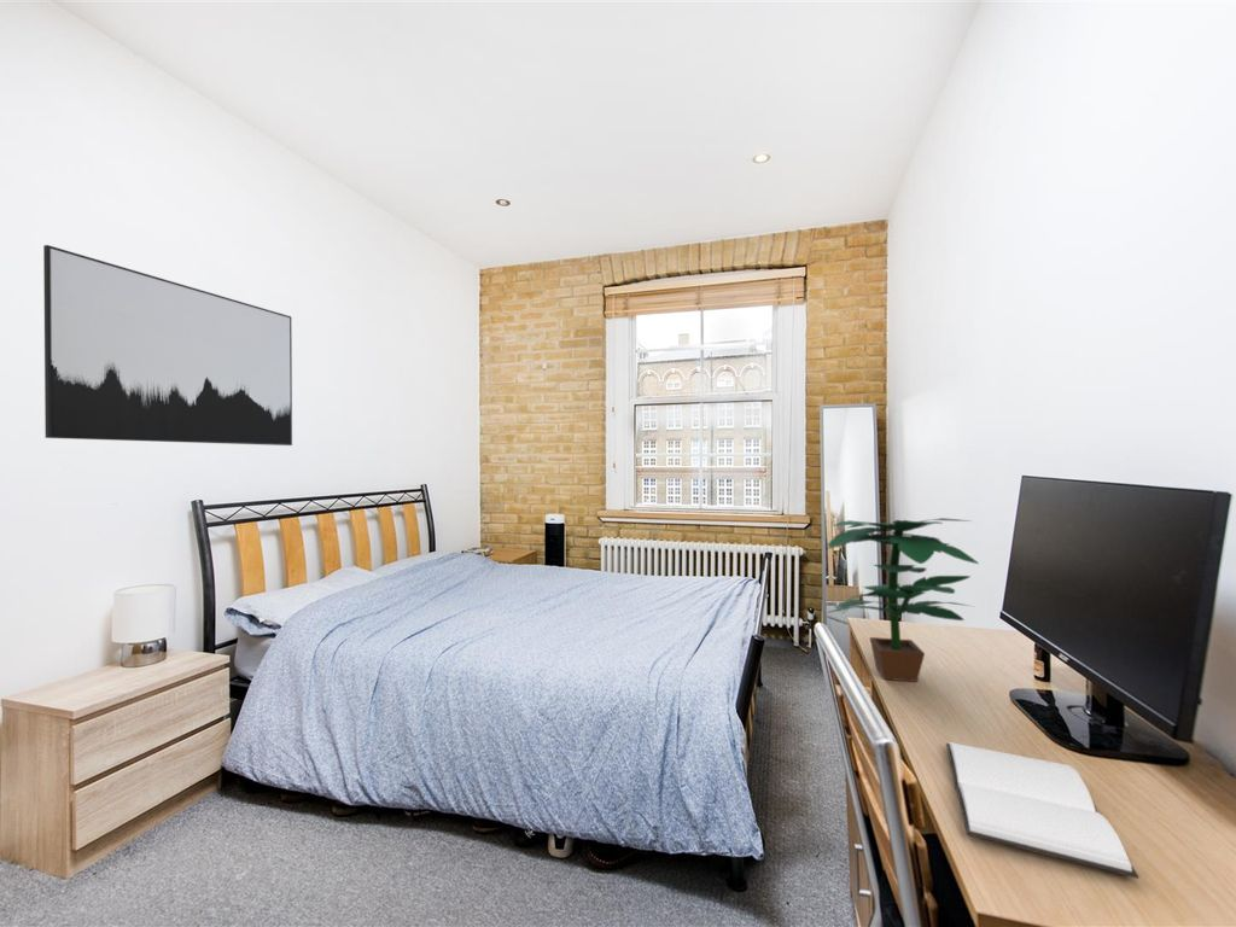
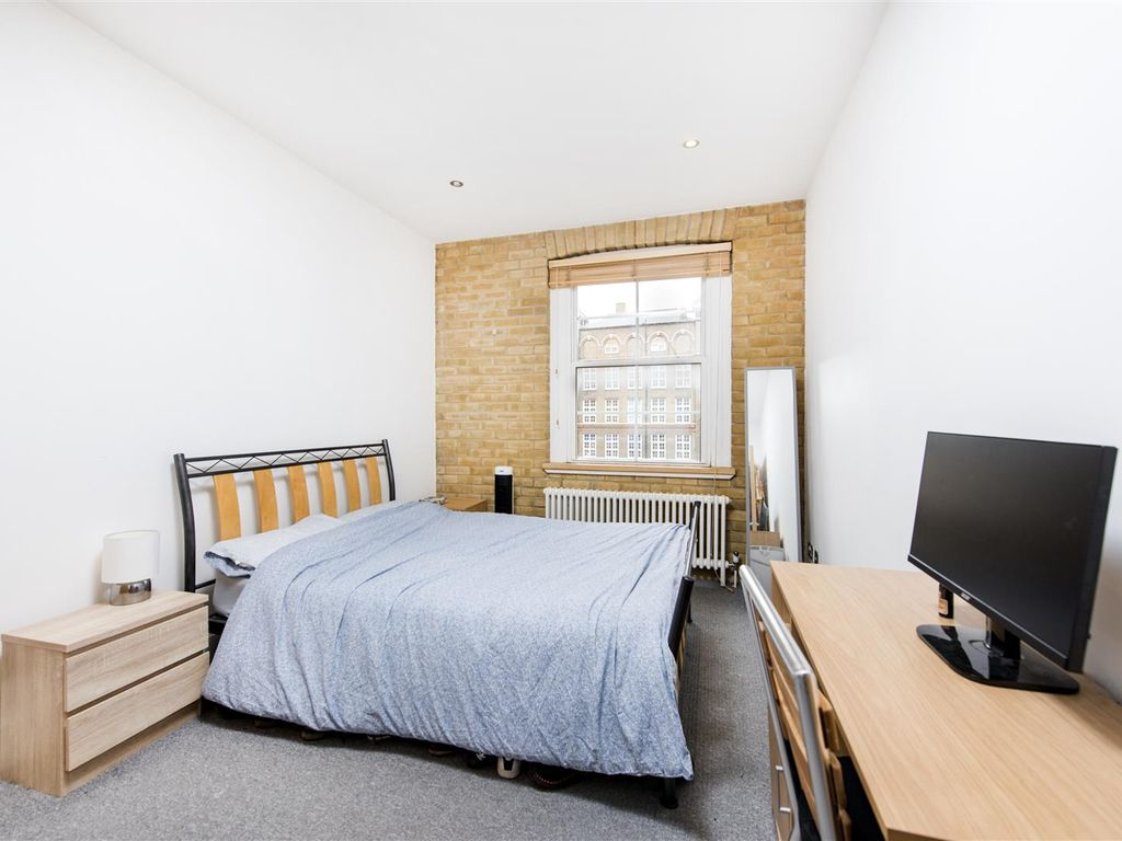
- book [945,741,1141,880]
- potted plant [824,517,980,683]
- wall art [42,244,293,447]
